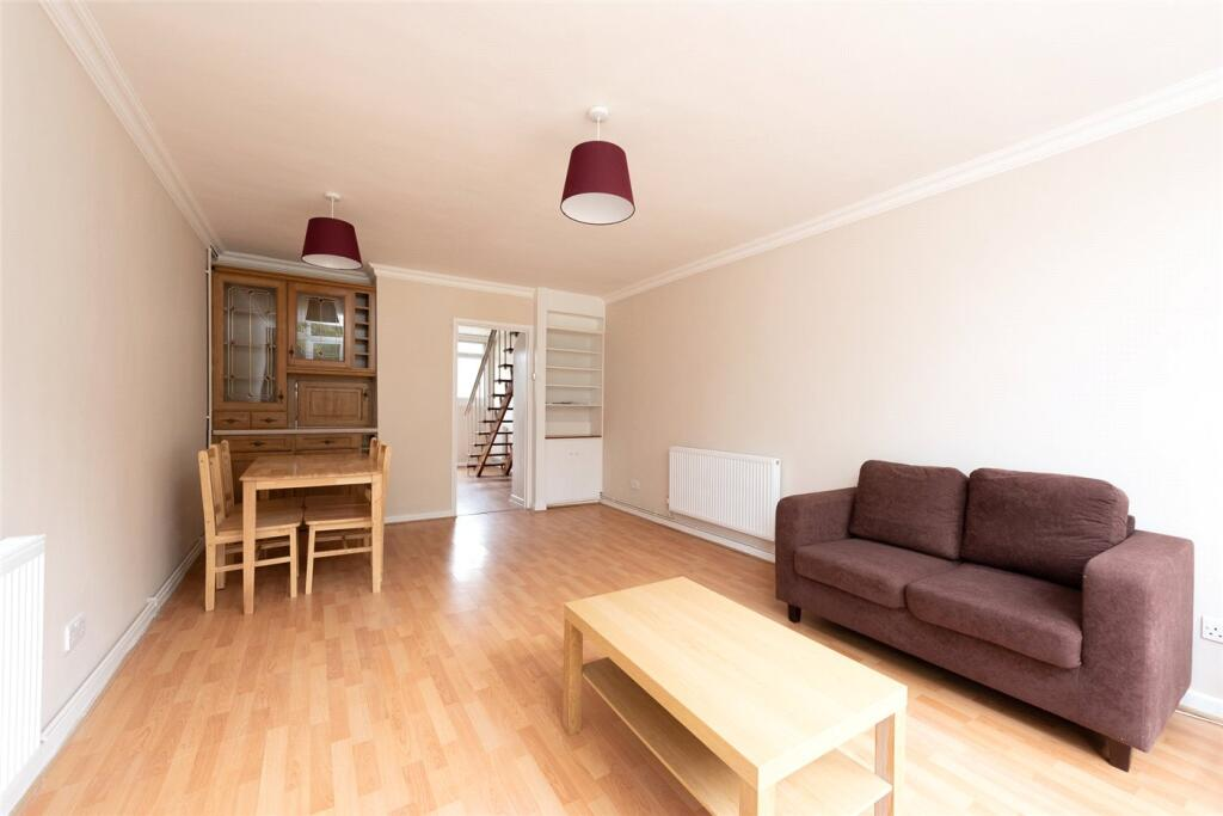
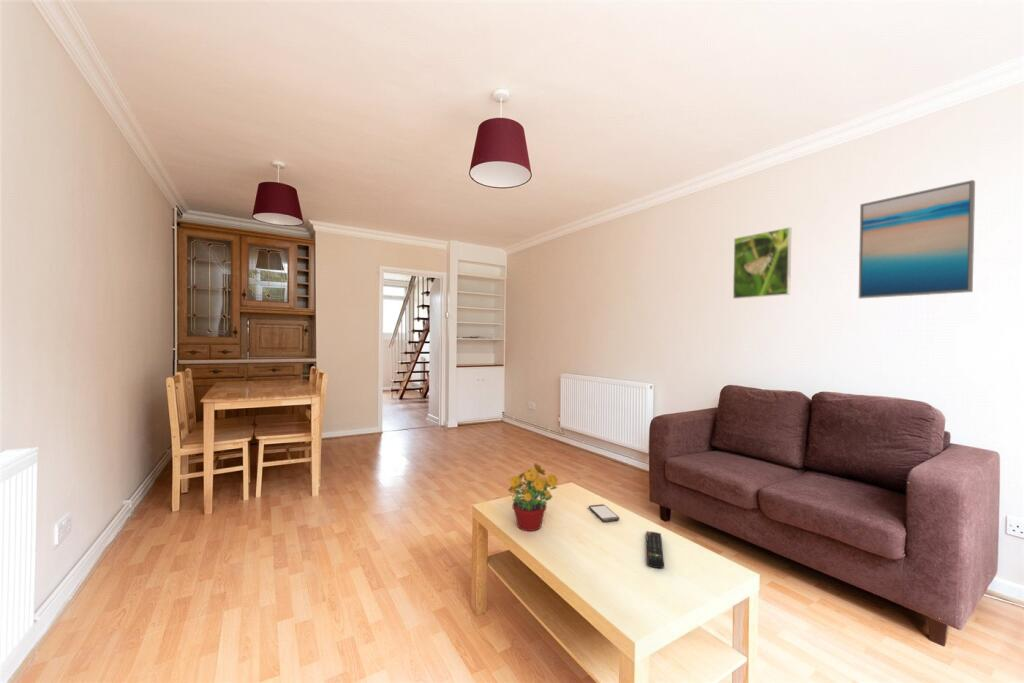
+ smartphone [588,503,620,522]
+ remote control [645,531,665,569]
+ wall art [858,179,976,300]
+ flowerpot [507,463,559,532]
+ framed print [732,226,792,300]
